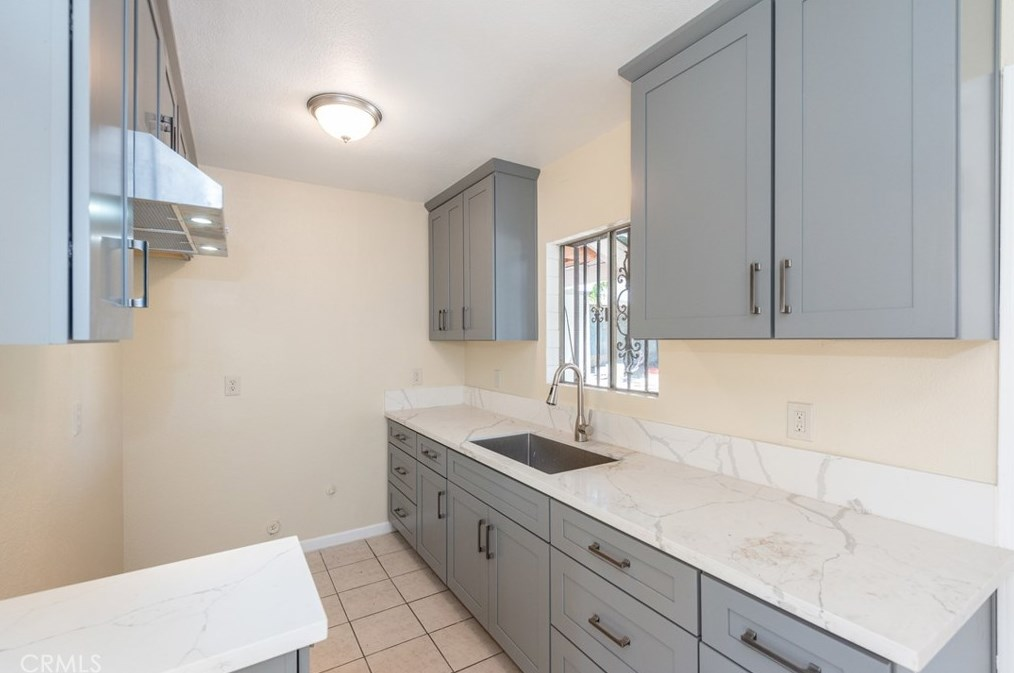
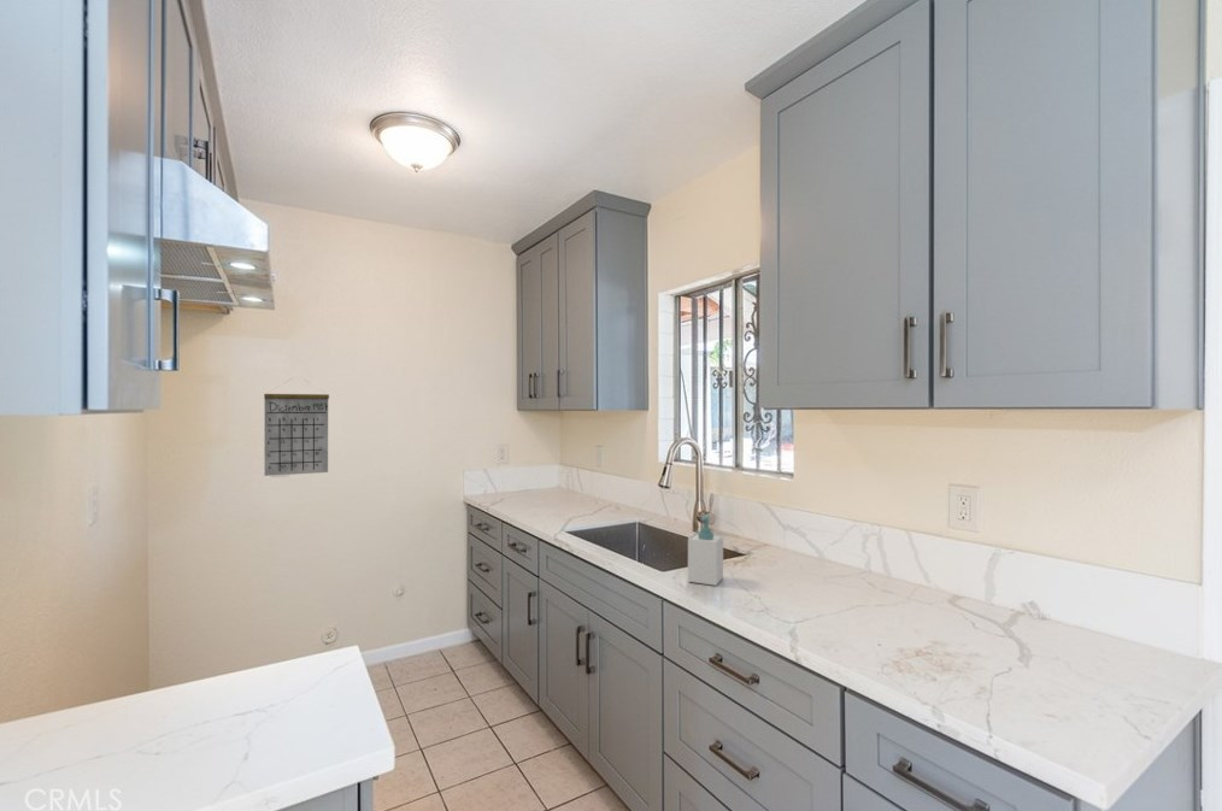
+ soap bottle [687,513,724,587]
+ calendar [263,377,330,477]
